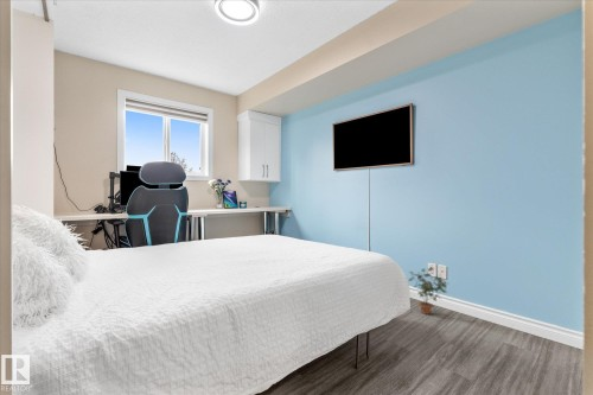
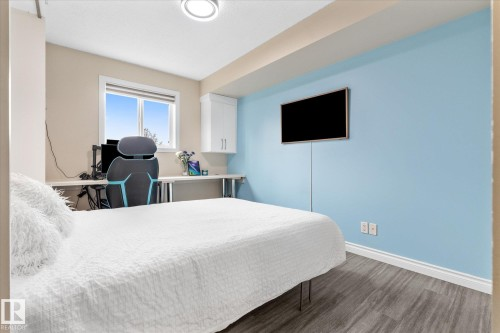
- potted plant [408,266,448,316]
